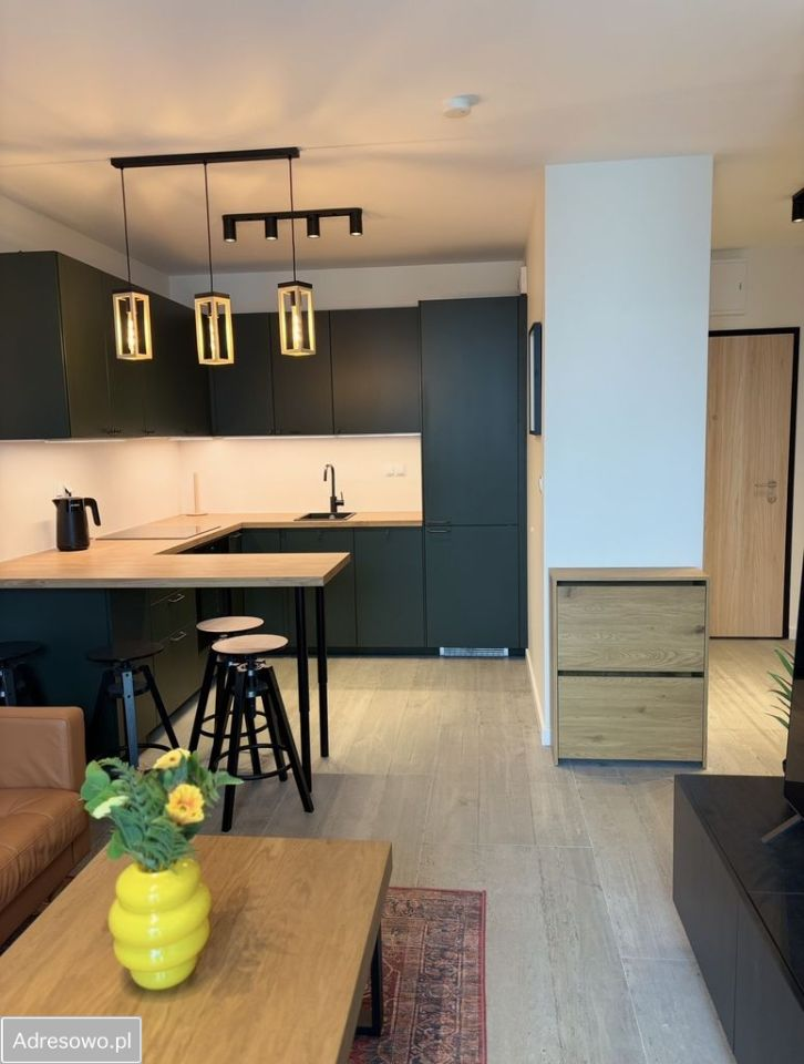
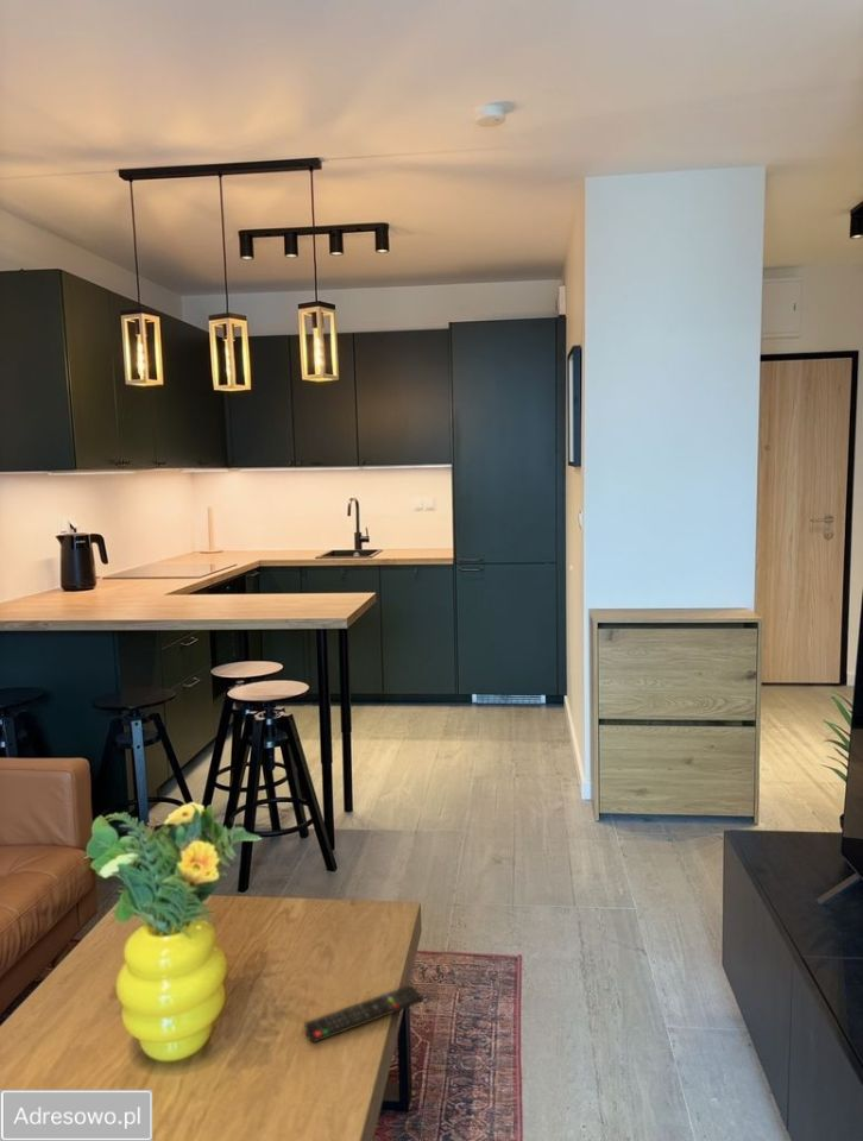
+ remote control [304,984,424,1044]
